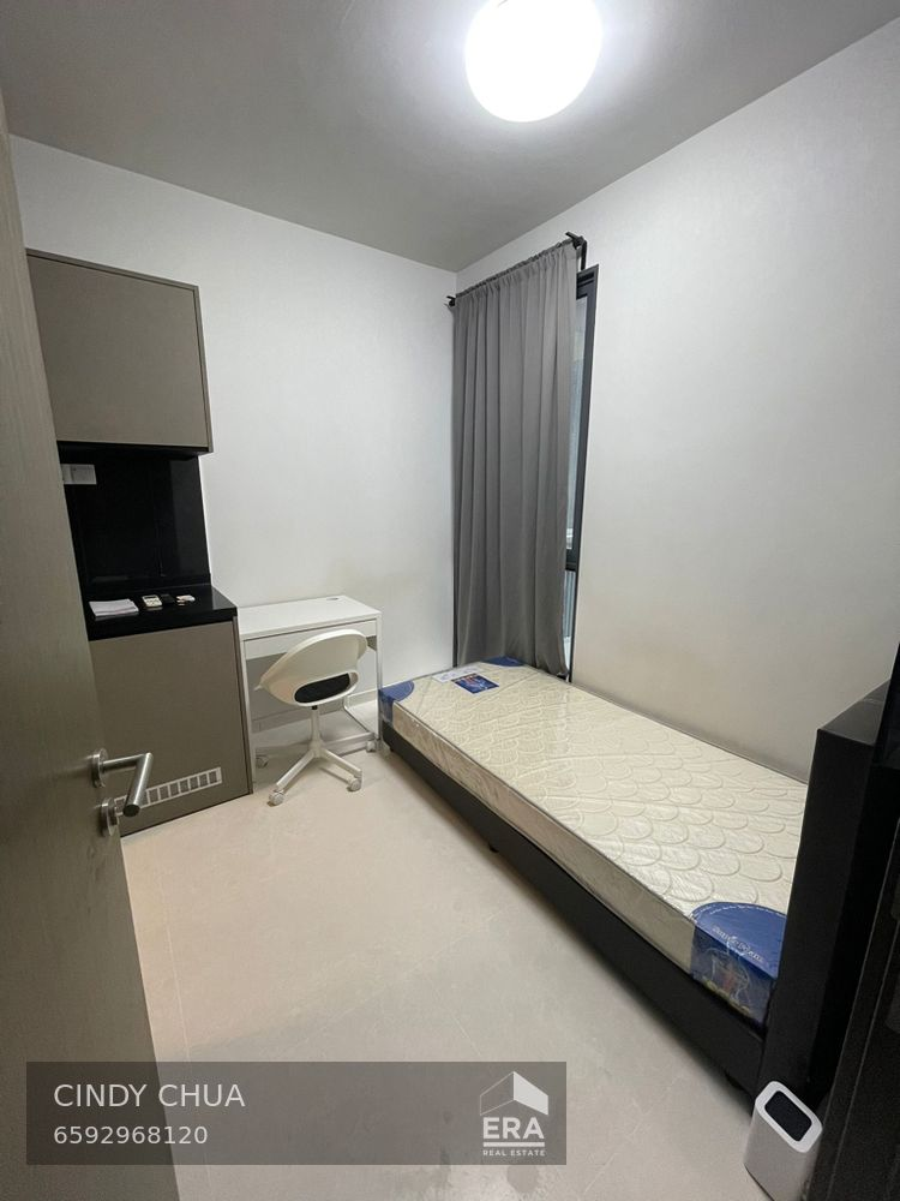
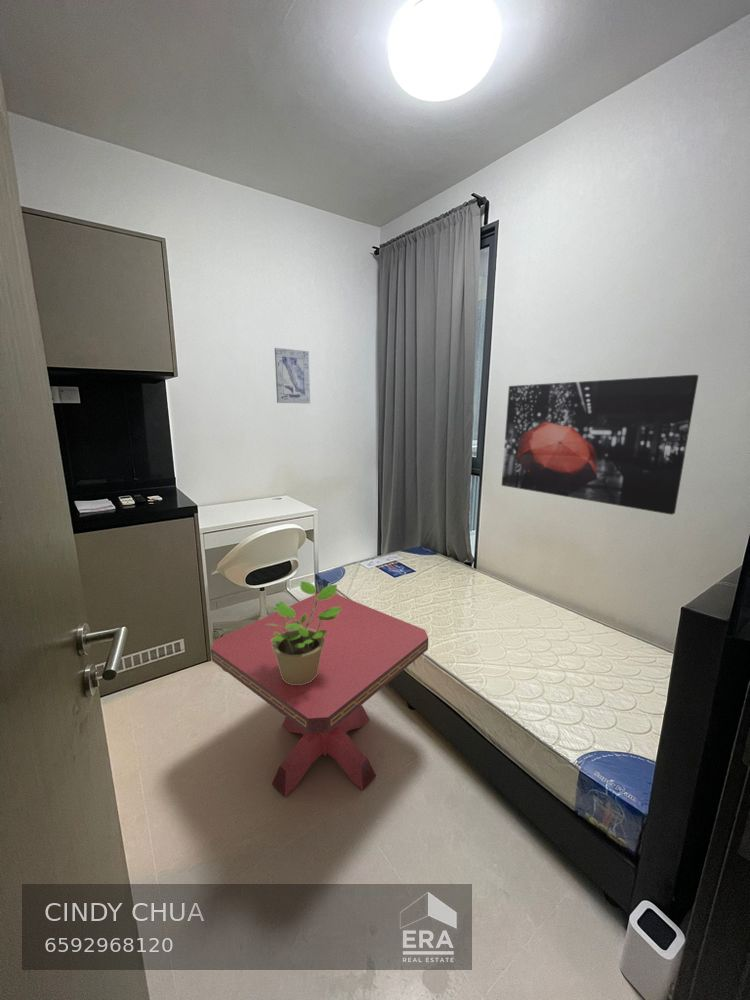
+ wall art [501,374,699,516]
+ wall art [274,347,311,405]
+ side table [210,592,429,798]
+ potted plant [265,580,342,685]
